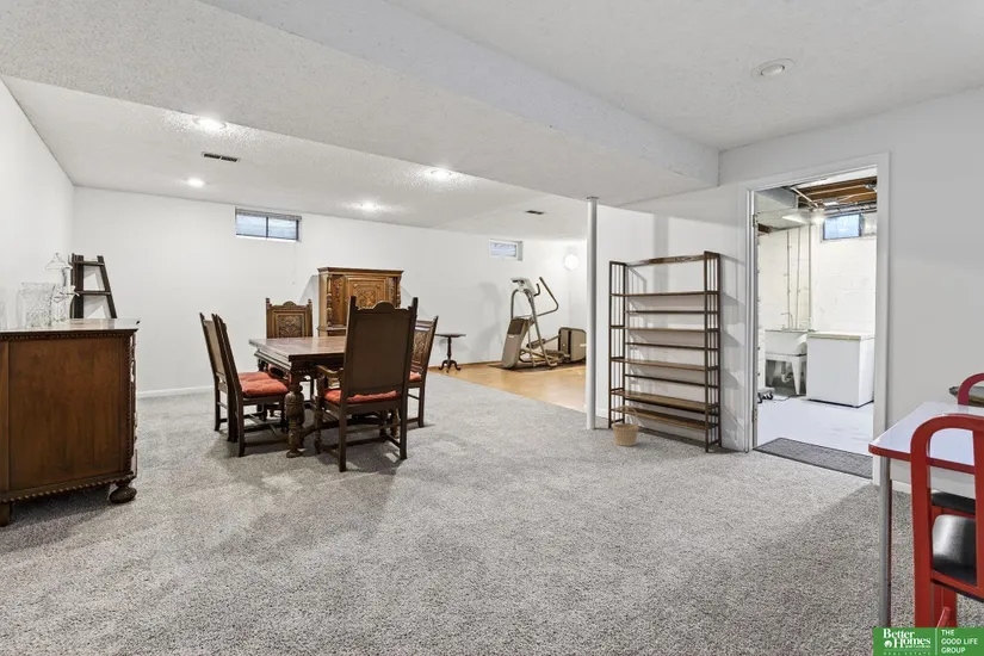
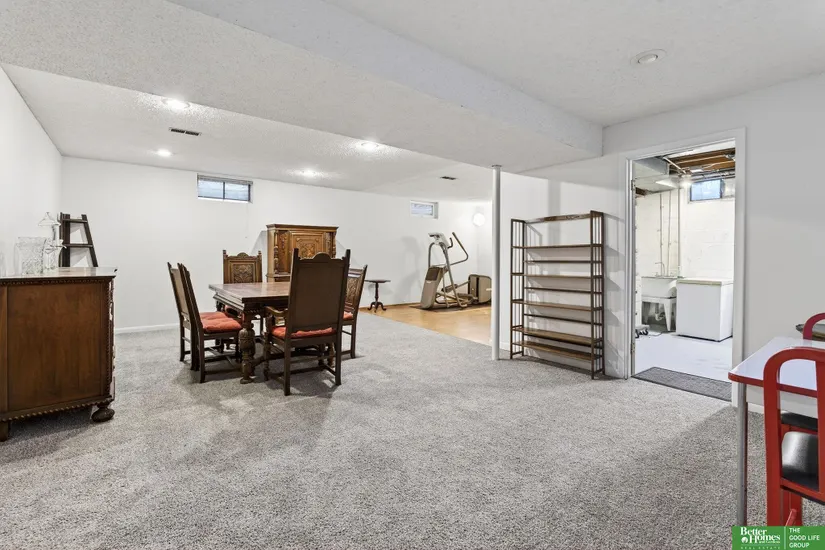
- basket [611,404,640,447]
